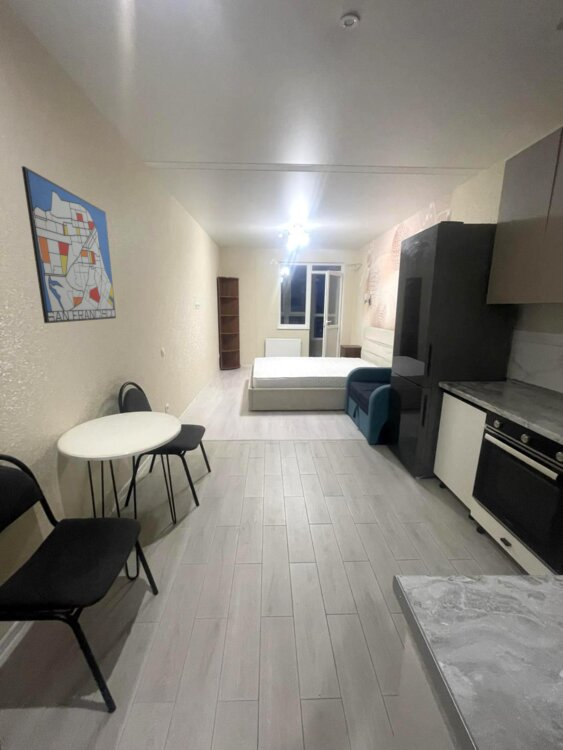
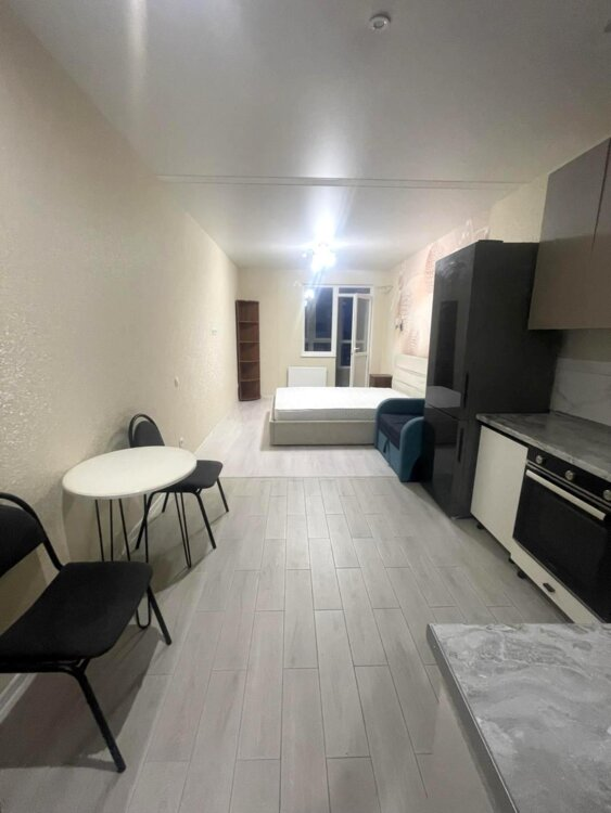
- wall art [21,165,117,324]
